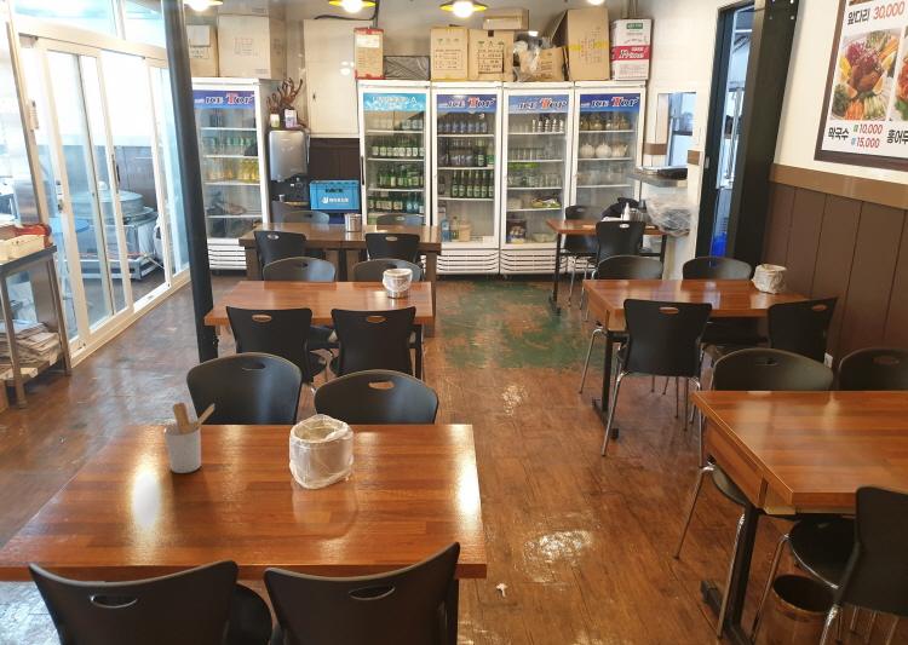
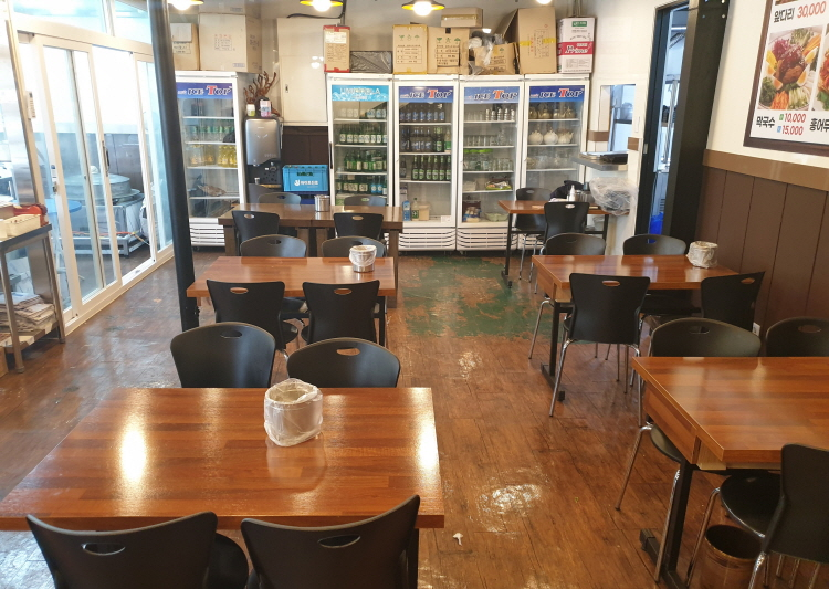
- utensil holder [163,401,215,474]
